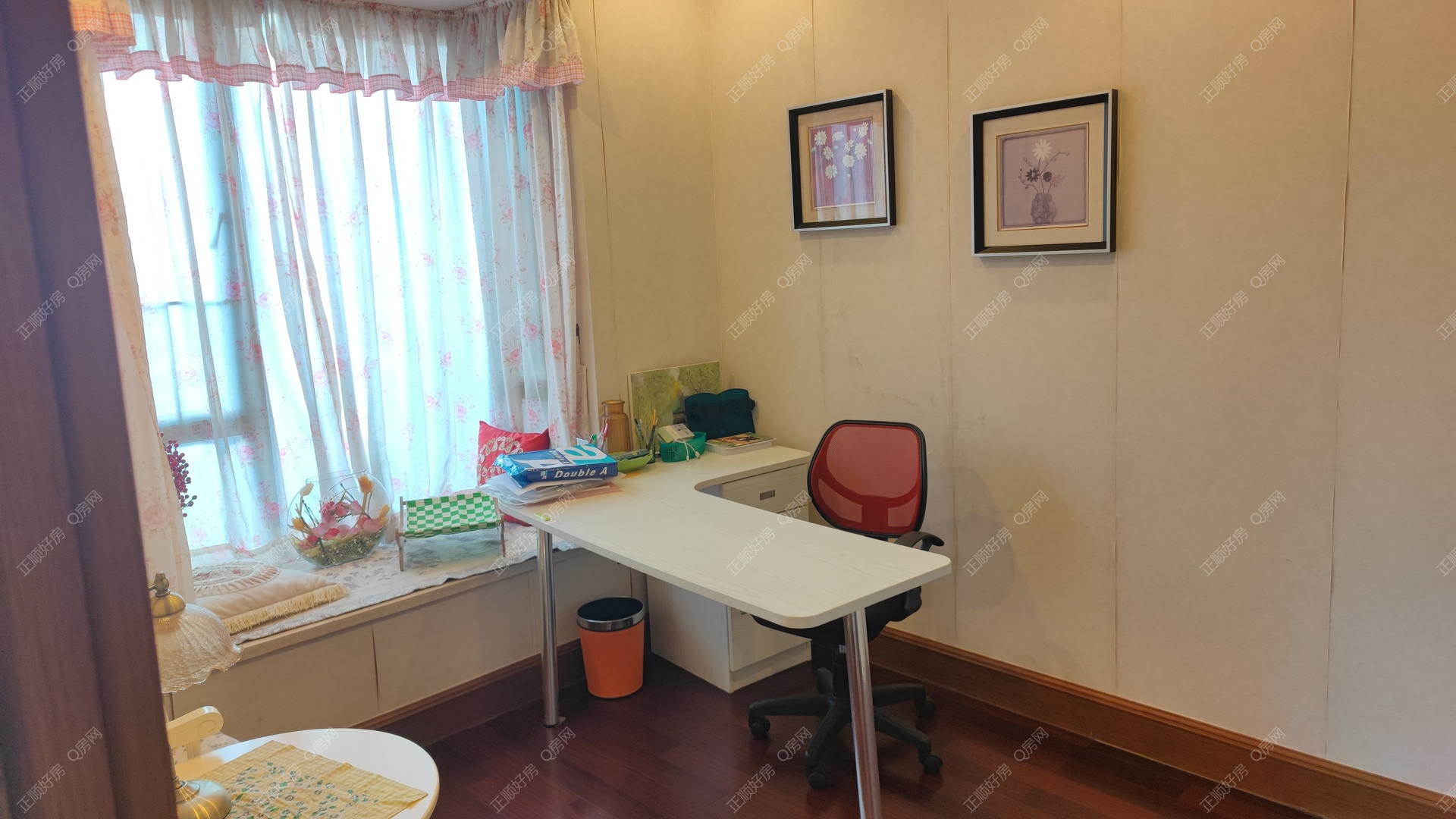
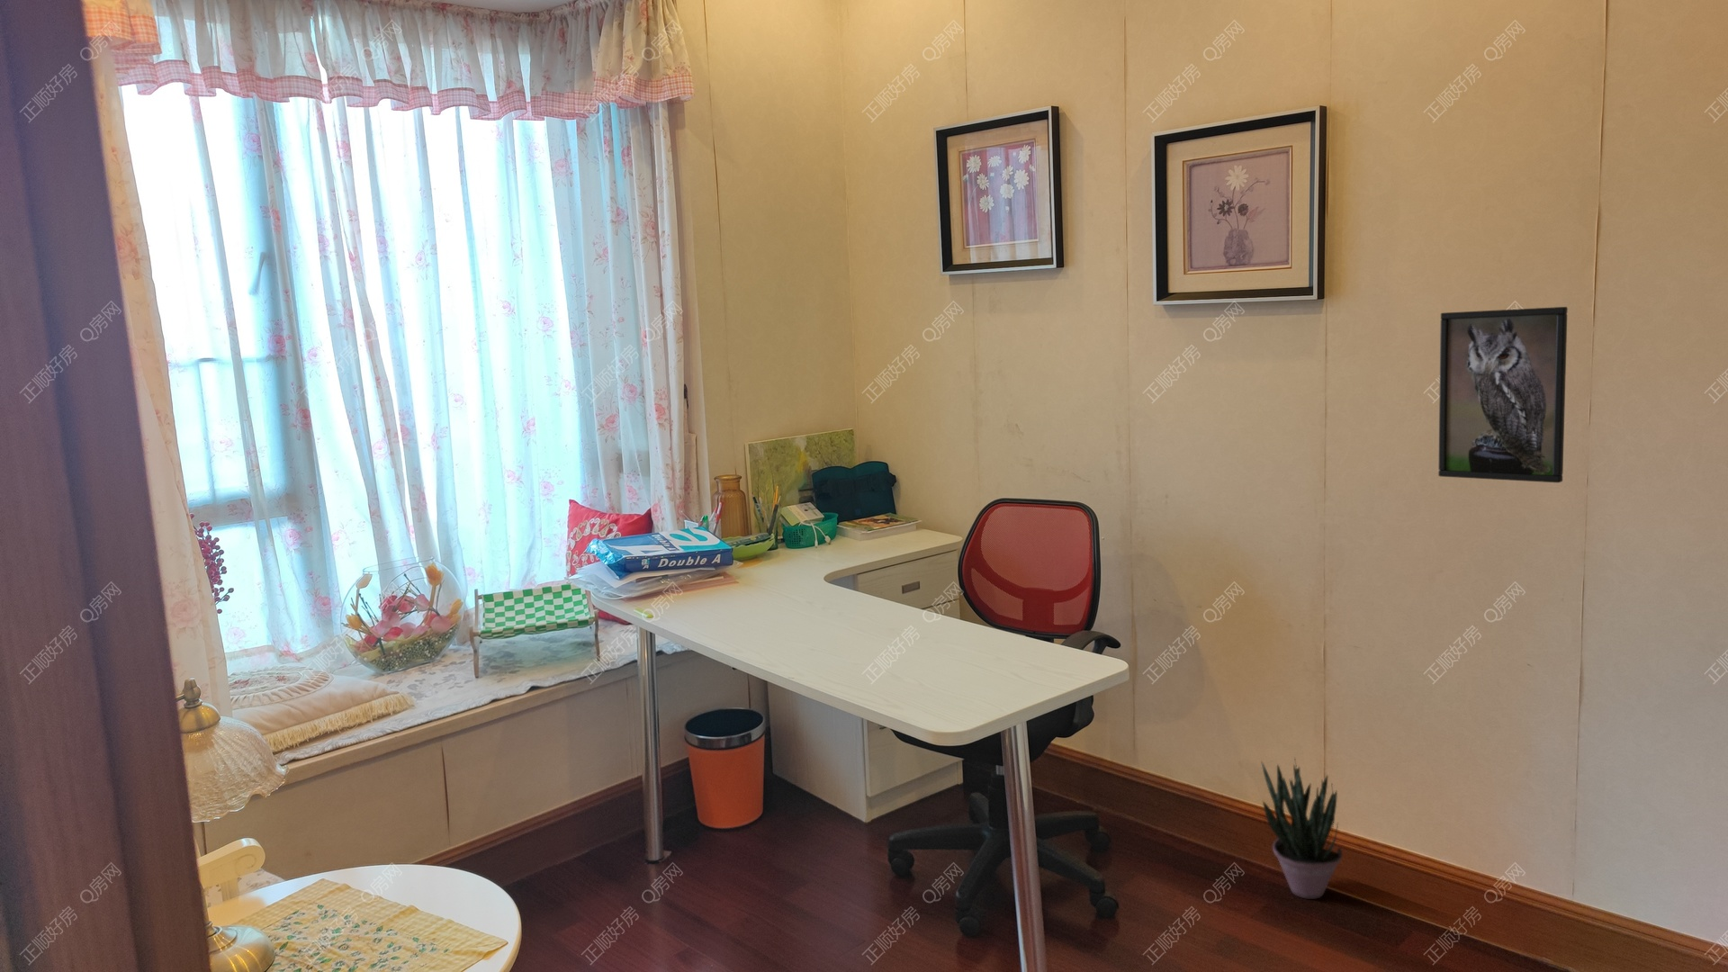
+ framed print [1437,306,1569,483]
+ potted plant [1260,757,1343,900]
